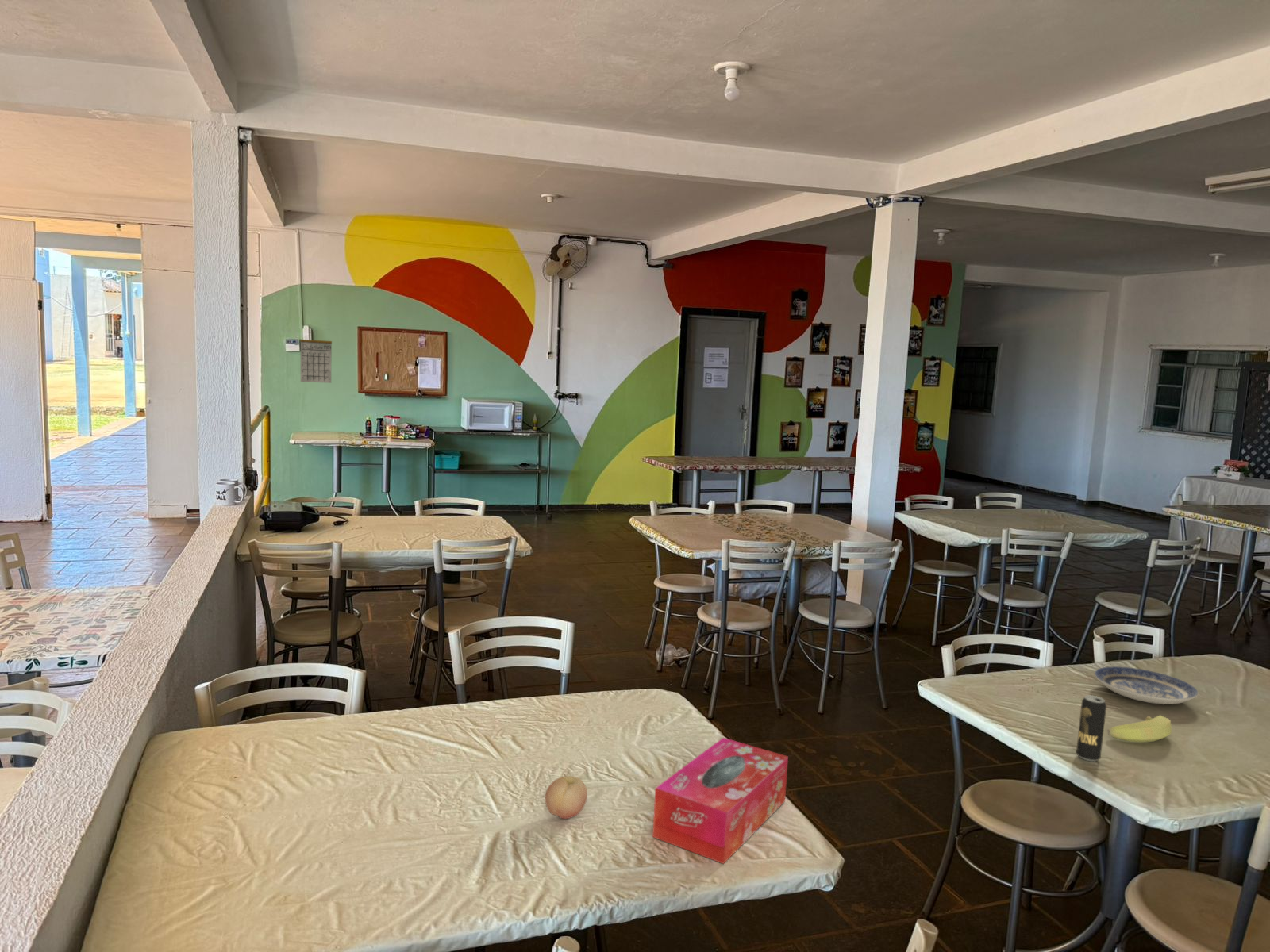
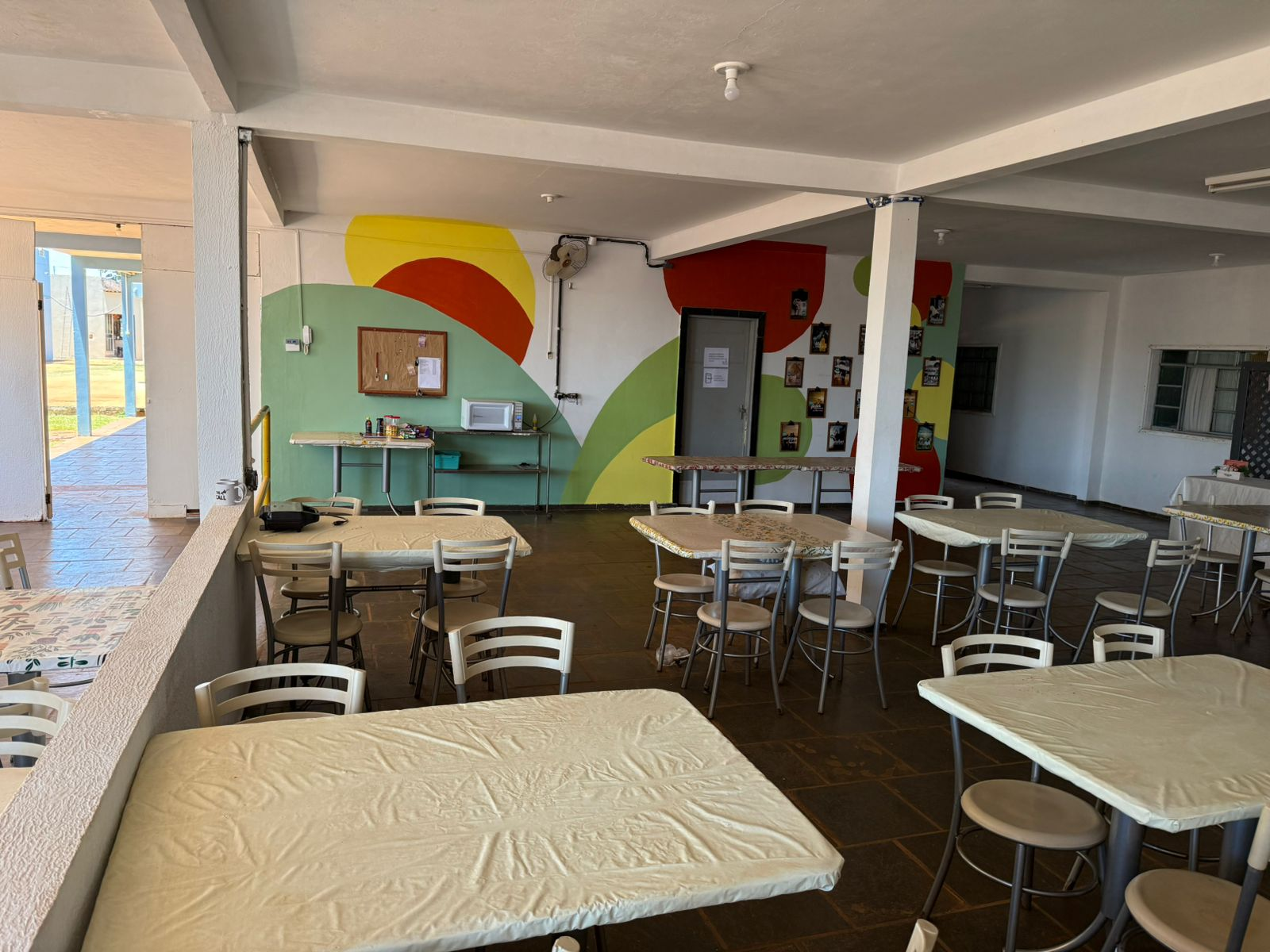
- beverage can [1076,694,1107,762]
- fruit [545,775,588,820]
- plate [1094,666,1199,705]
- banana [1107,715,1172,743]
- calendar [299,329,333,384]
- tissue box [652,737,789,865]
